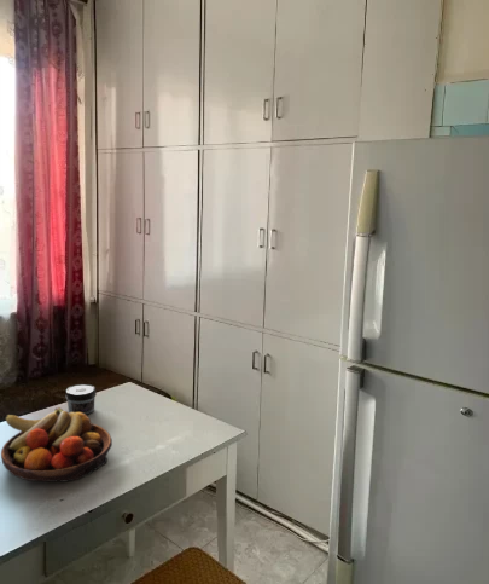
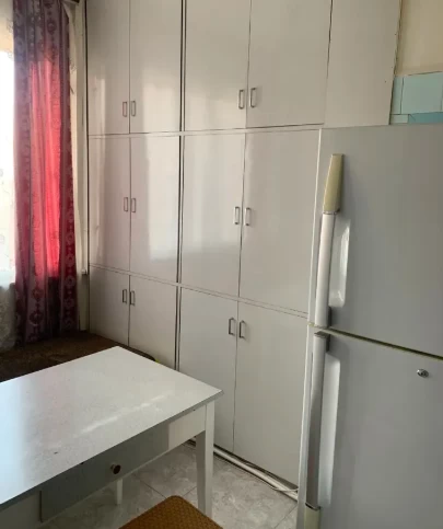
- jar [64,383,98,416]
- fruit bowl [0,406,113,484]
